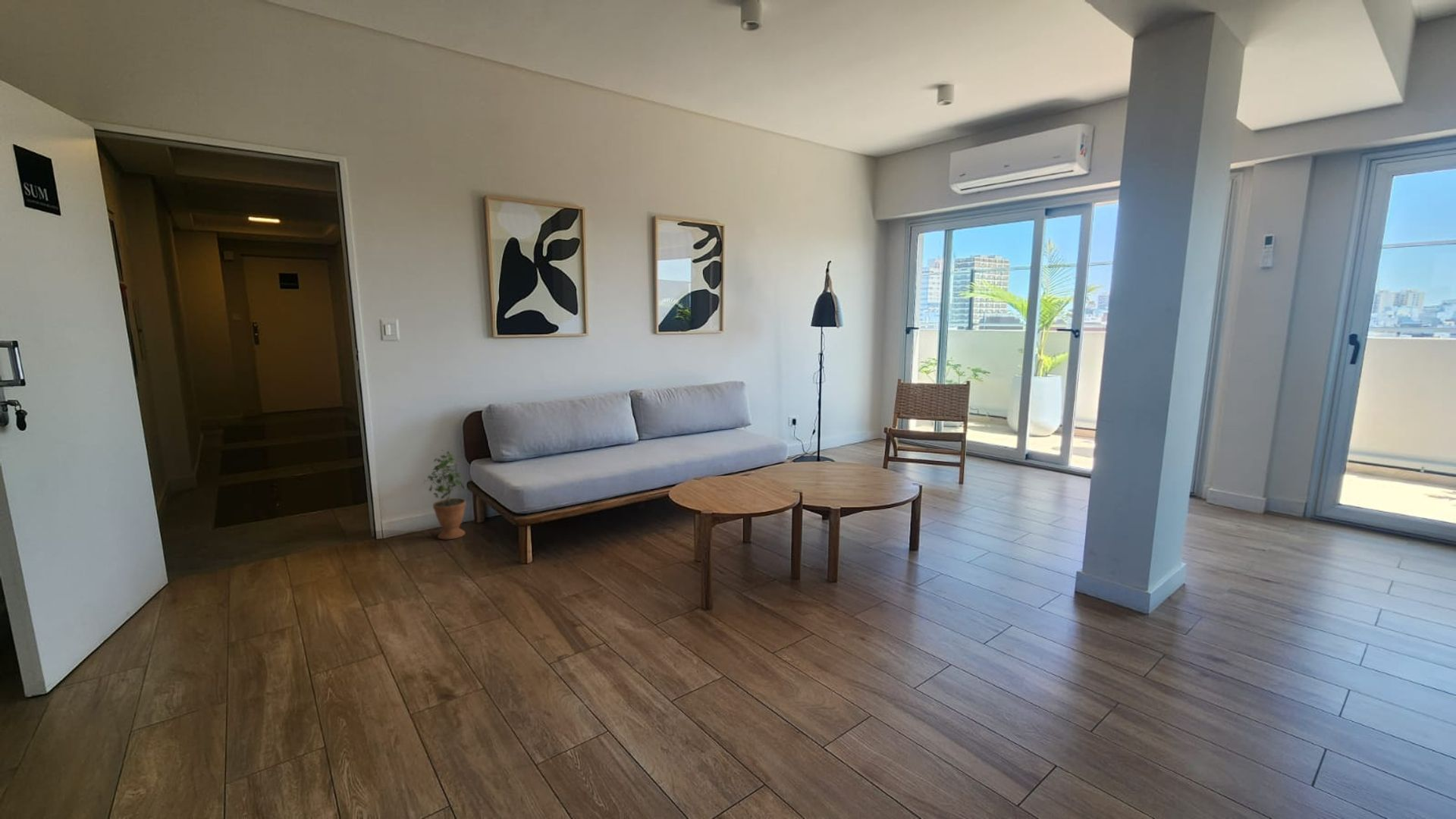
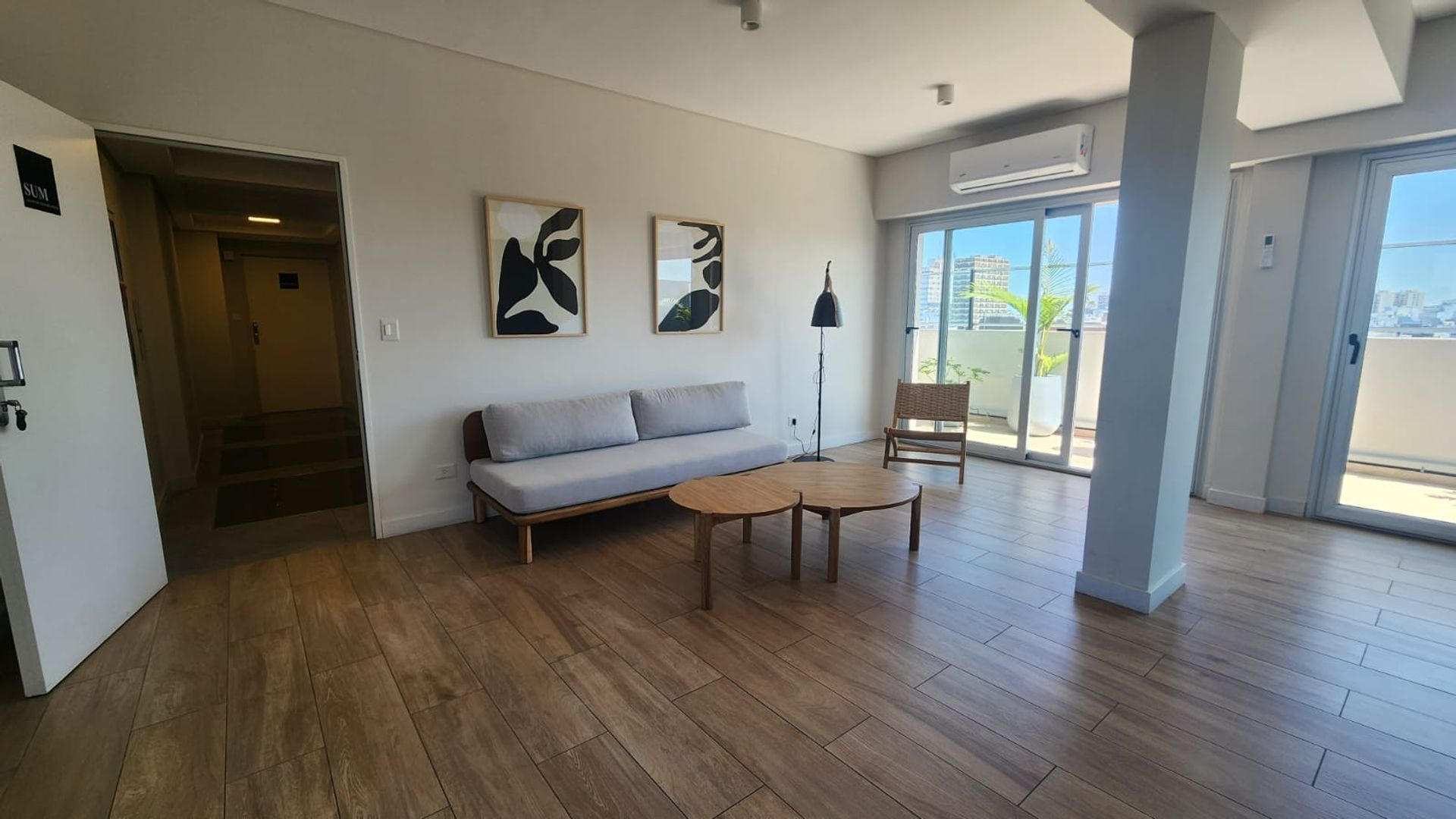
- potted plant [423,449,466,540]
